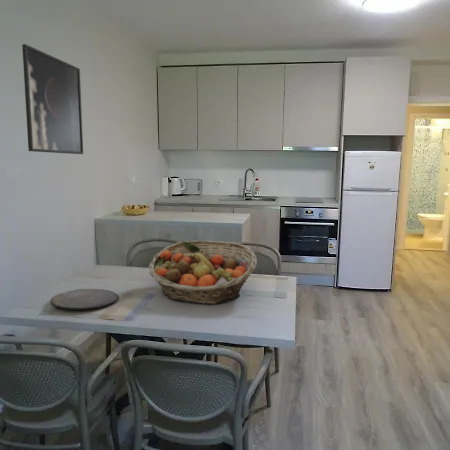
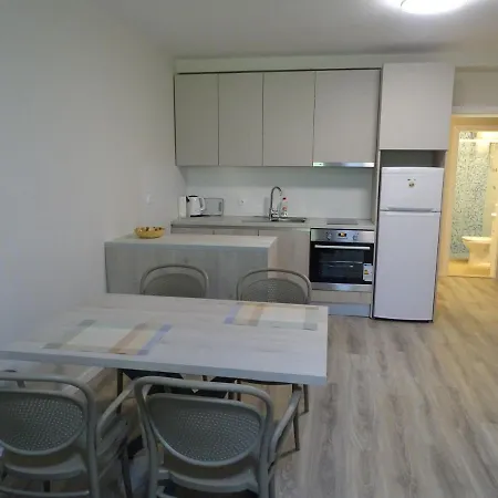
- plate [49,288,120,311]
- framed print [21,43,84,155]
- fruit basket [148,240,258,305]
